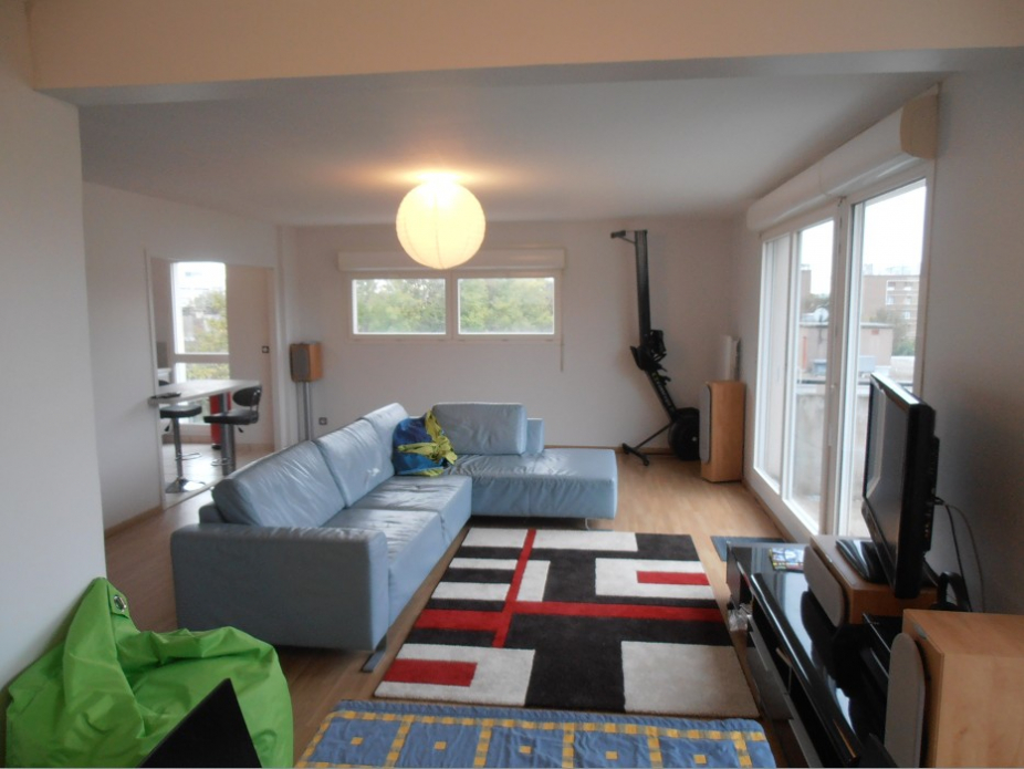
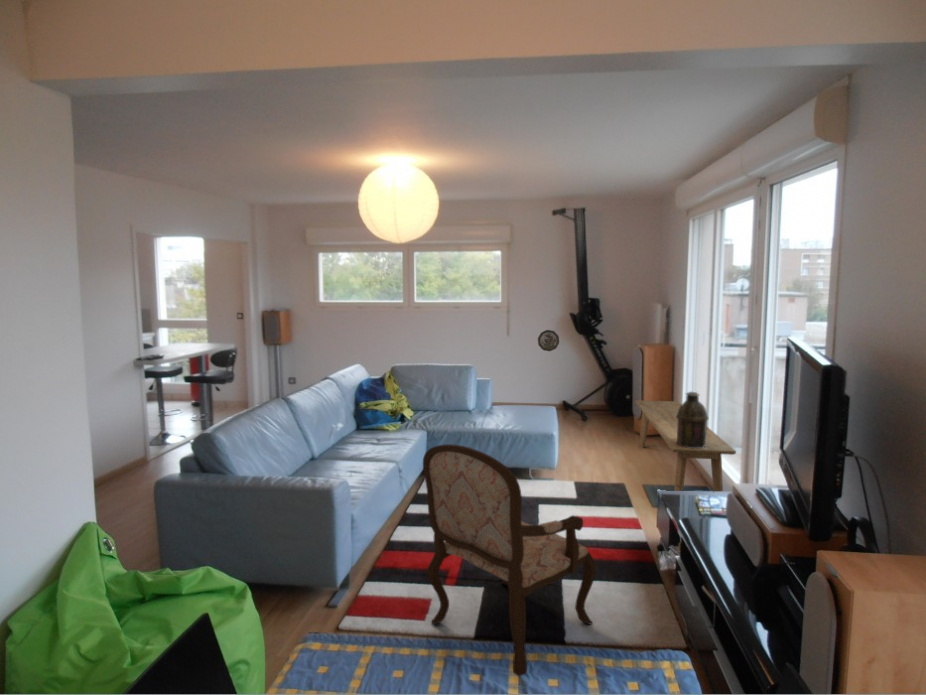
+ lantern [676,391,709,449]
+ decorative plate [537,329,560,352]
+ armchair [422,443,597,677]
+ bench [634,399,737,492]
